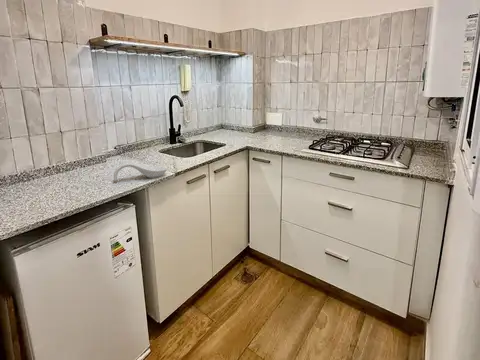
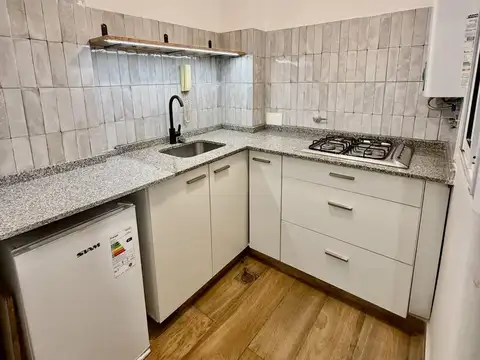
- spoon rest [113,162,168,182]
